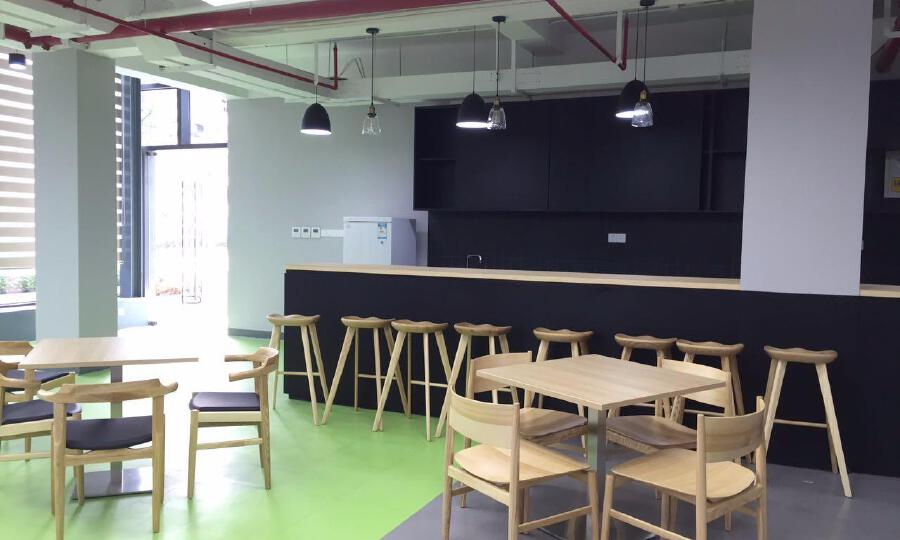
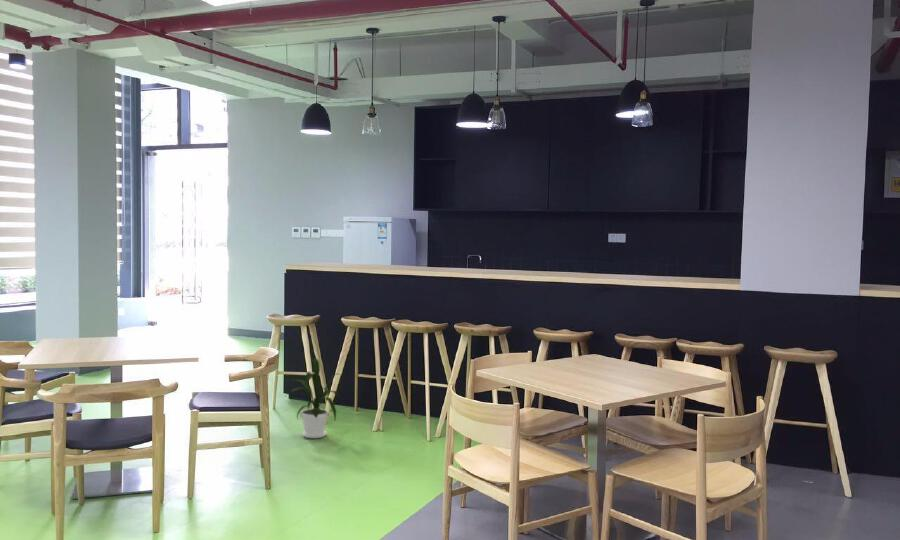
+ house plant [285,357,343,439]
